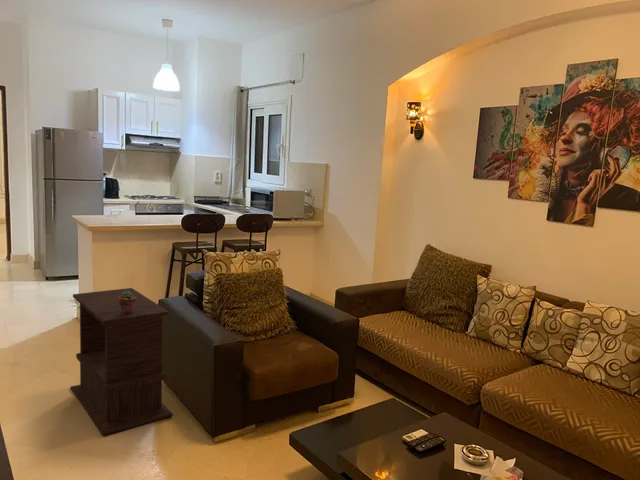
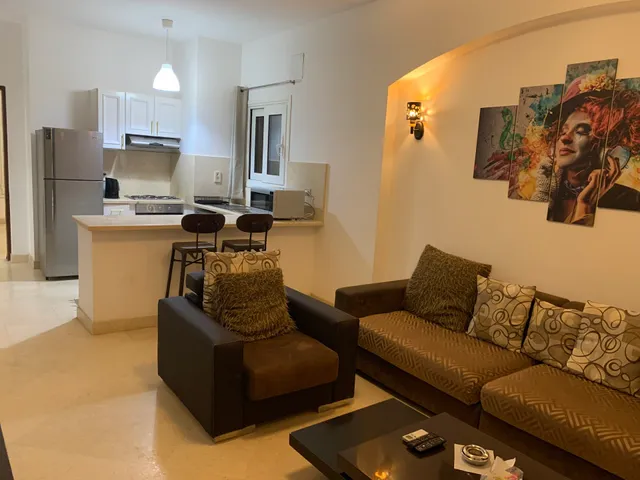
- potted succulent [118,291,137,314]
- side table [69,287,174,436]
